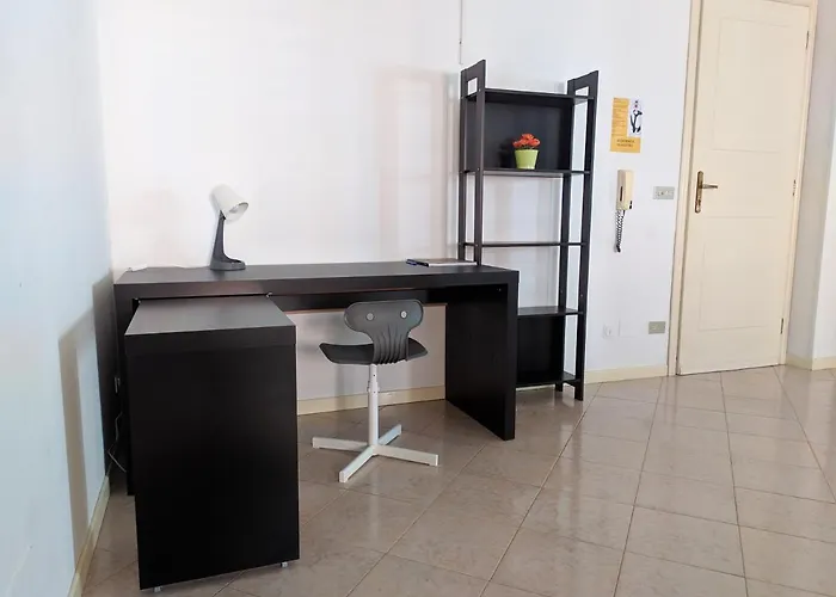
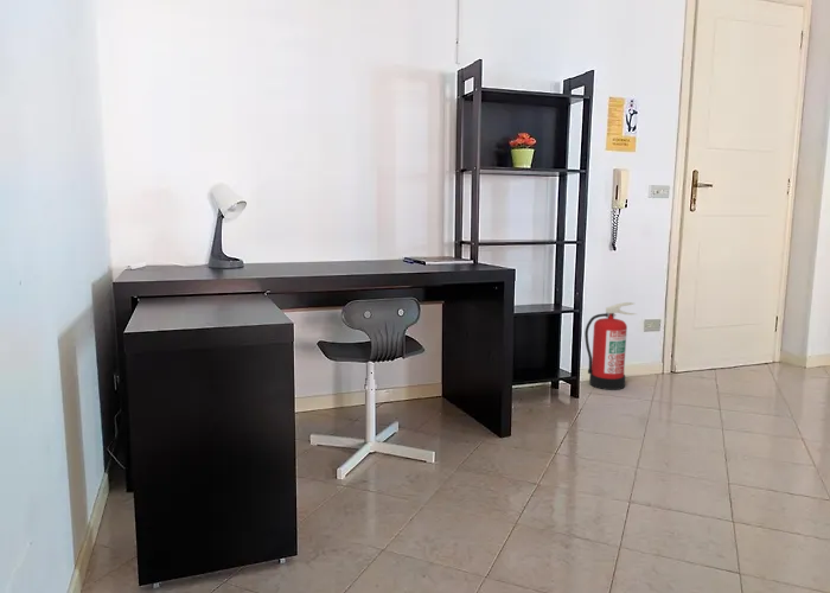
+ fire extinguisher [583,301,637,391]
